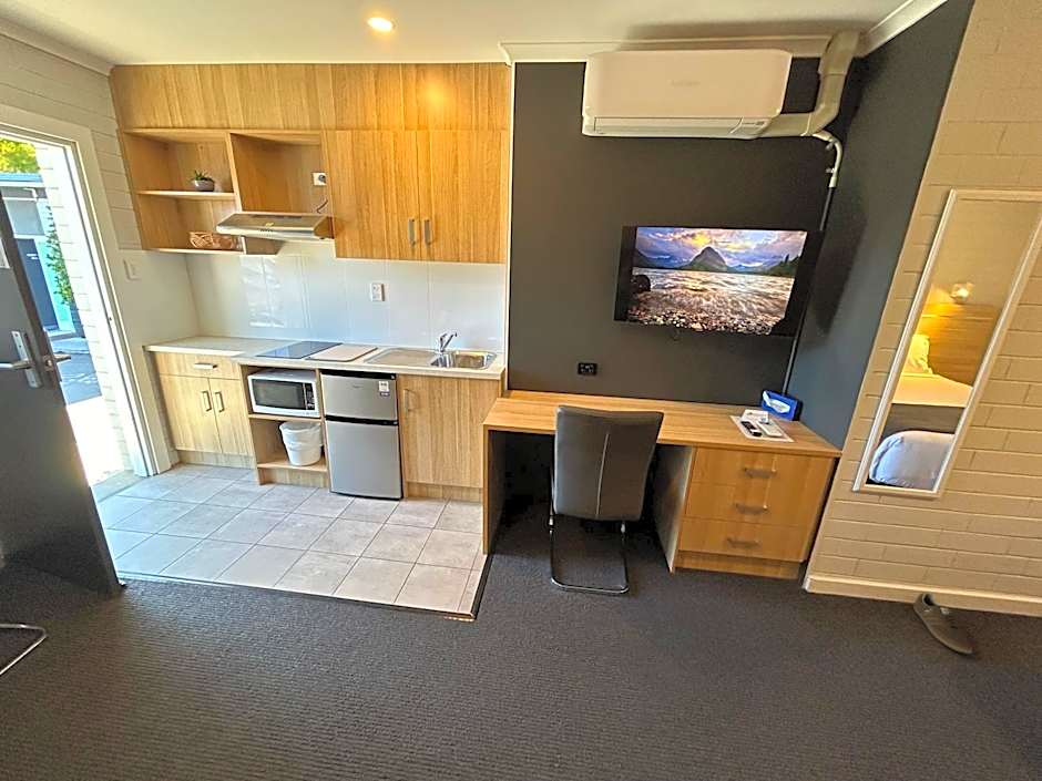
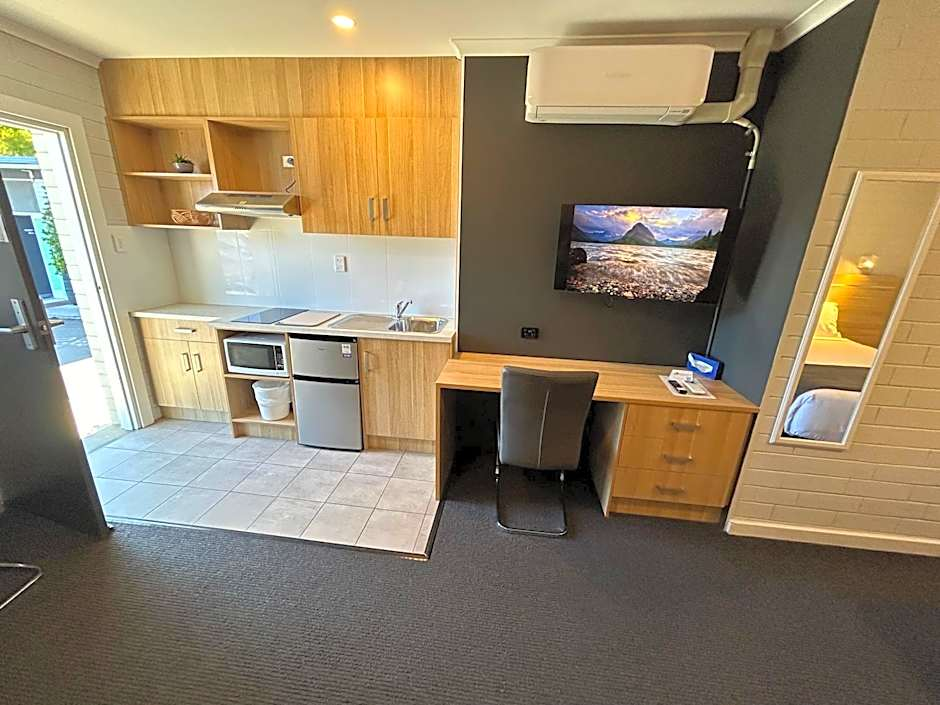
- sneaker [912,590,973,655]
